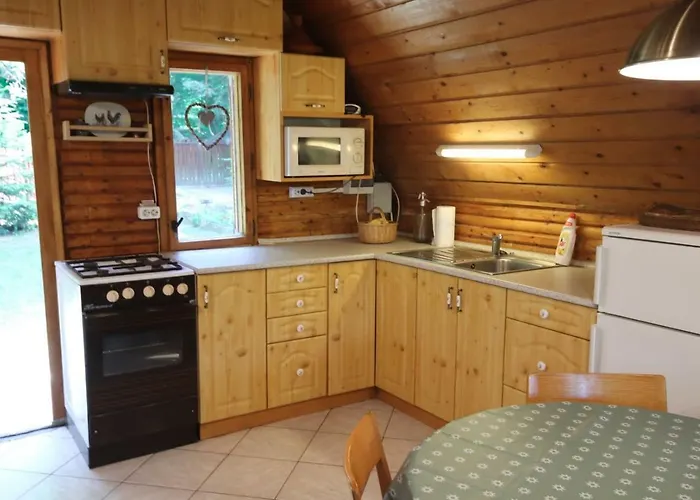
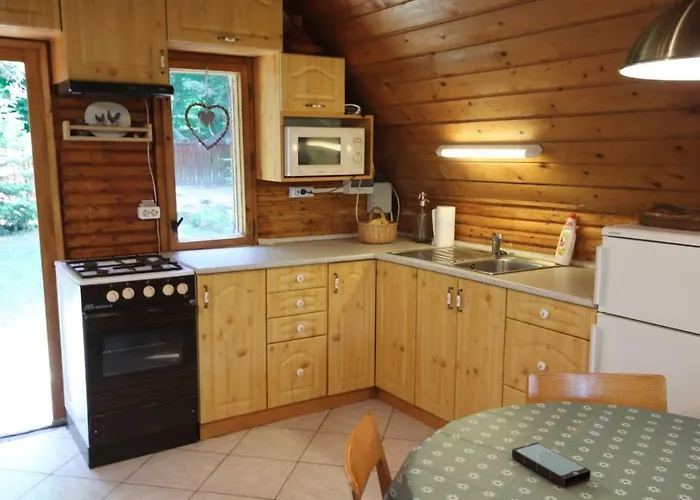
+ smartphone [511,441,592,488]
